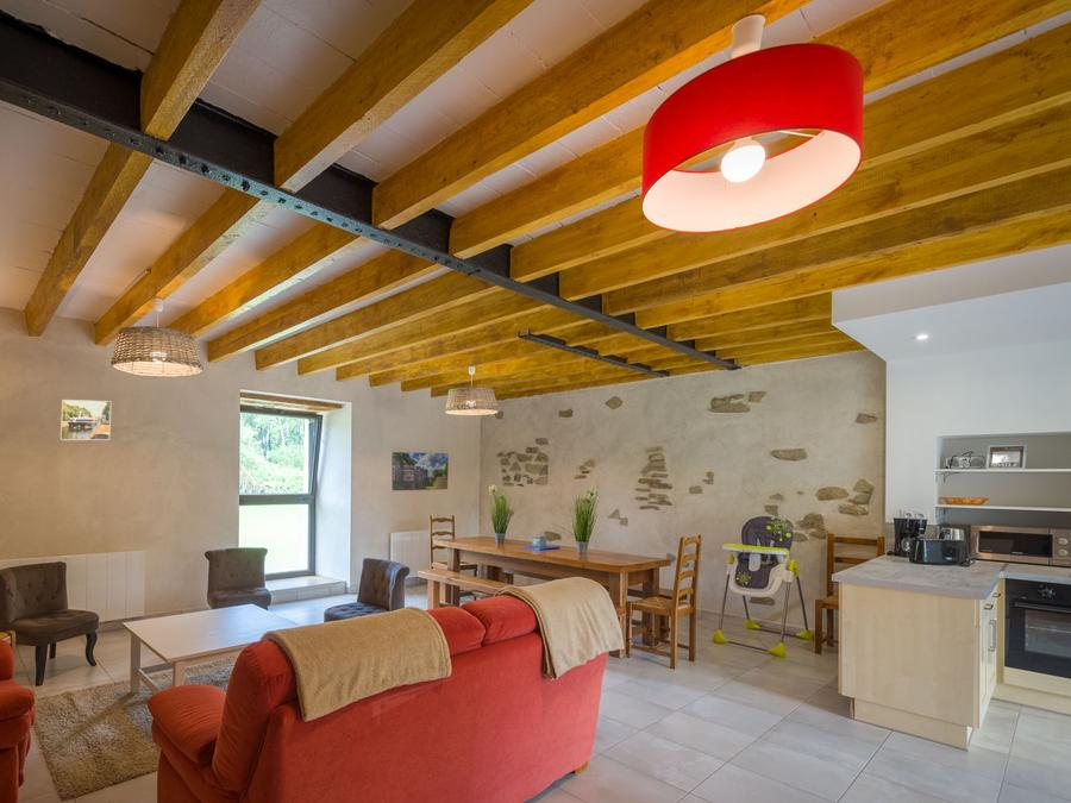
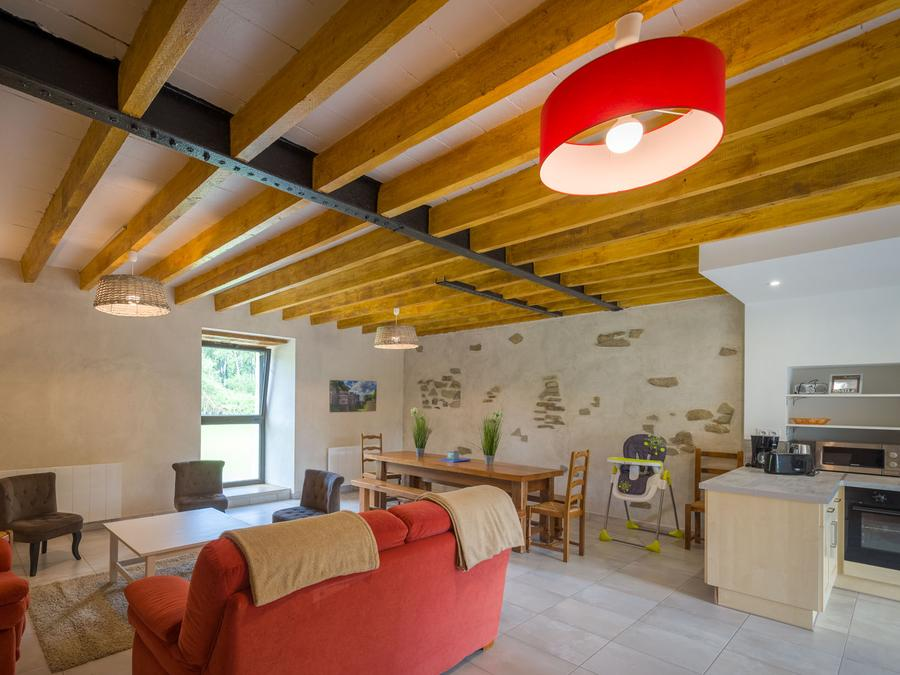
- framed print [58,399,113,441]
